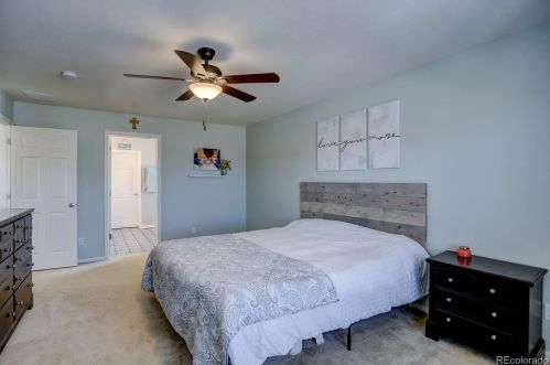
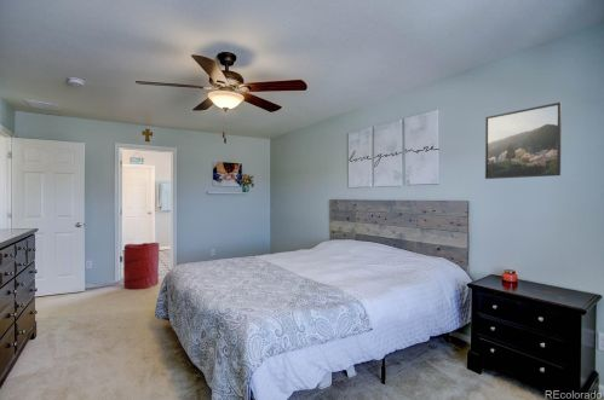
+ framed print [484,102,563,180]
+ laundry hamper [122,242,161,290]
